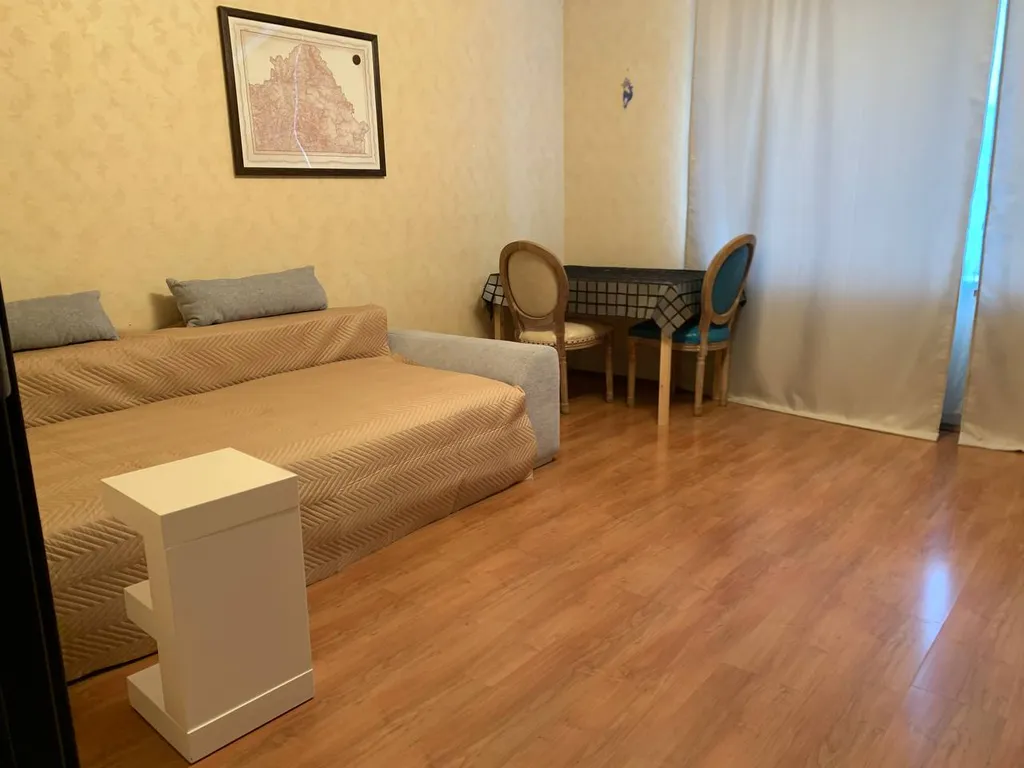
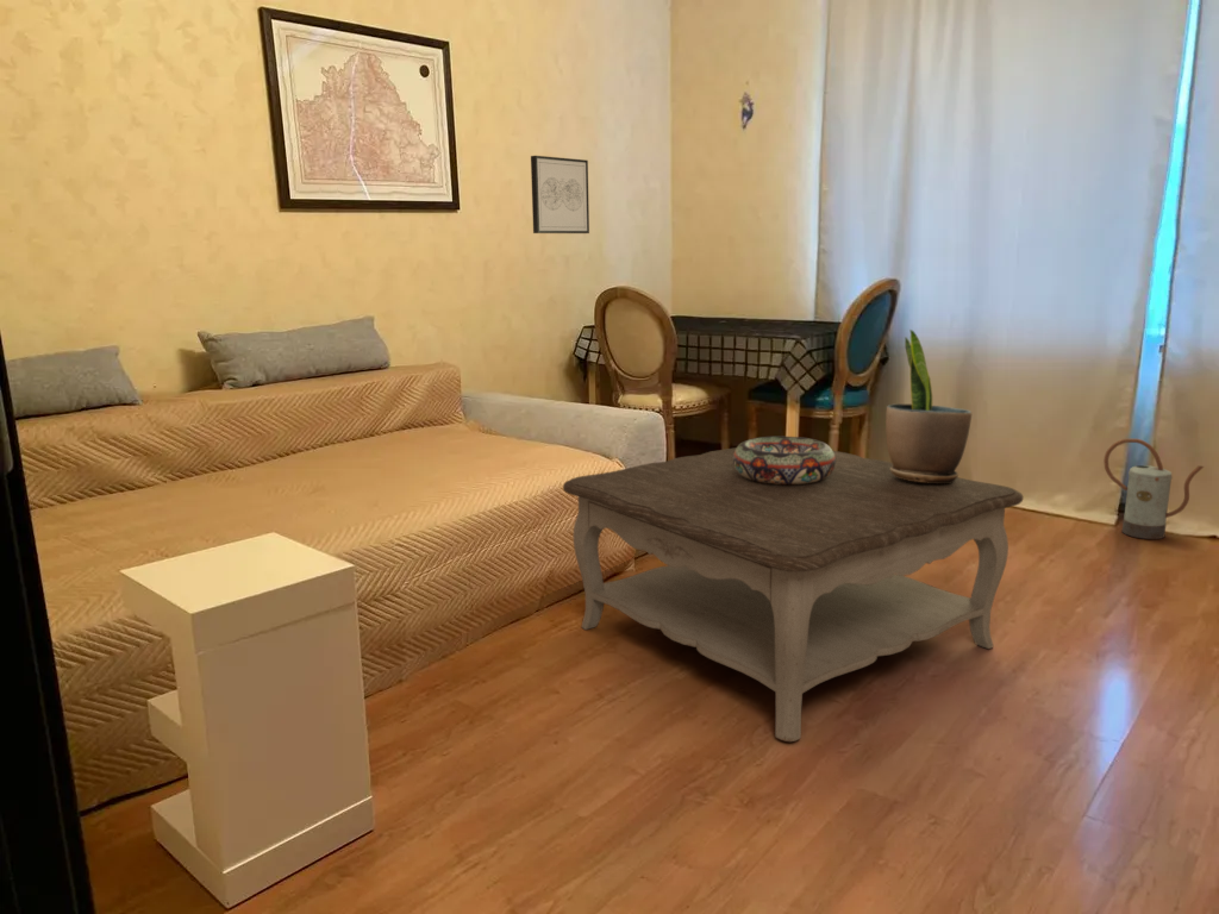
+ coffee table [562,446,1025,743]
+ wall art [530,155,590,234]
+ potted plant [884,328,973,483]
+ decorative bowl [733,436,836,484]
+ watering can [1102,438,1205,540]
